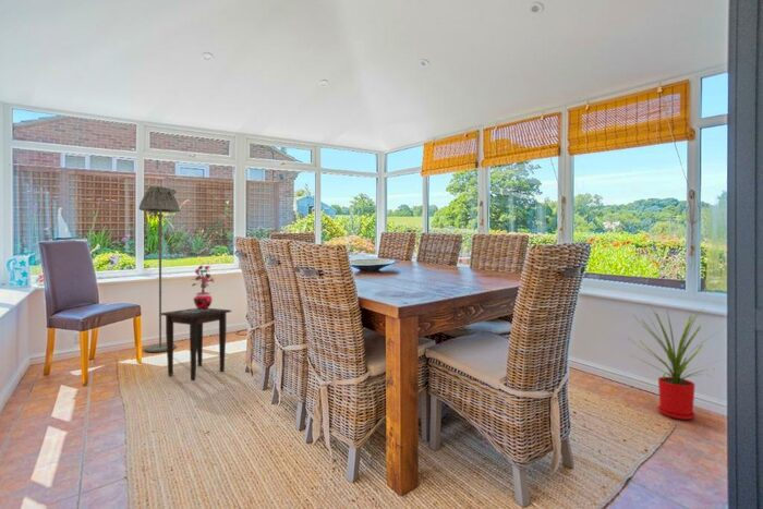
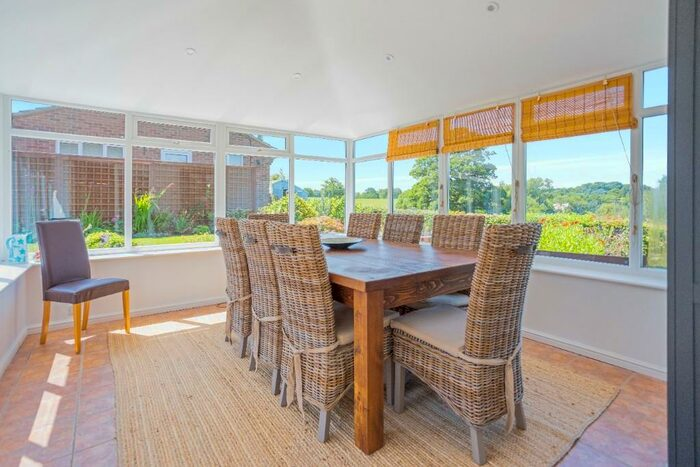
- potted plant [190,265,215,310]
- house plant [629,304,725,421]
- side table [160,307,233,381]
- floor lamp [137,185,181,353]
